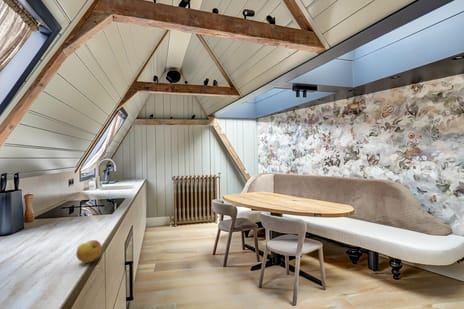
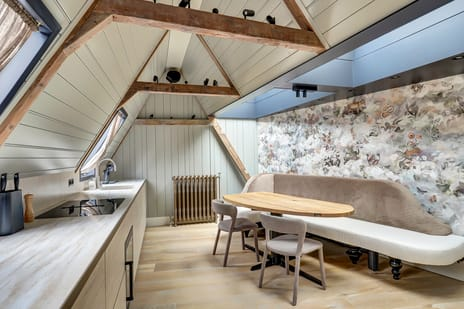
- fruit [75,239,103,264]
